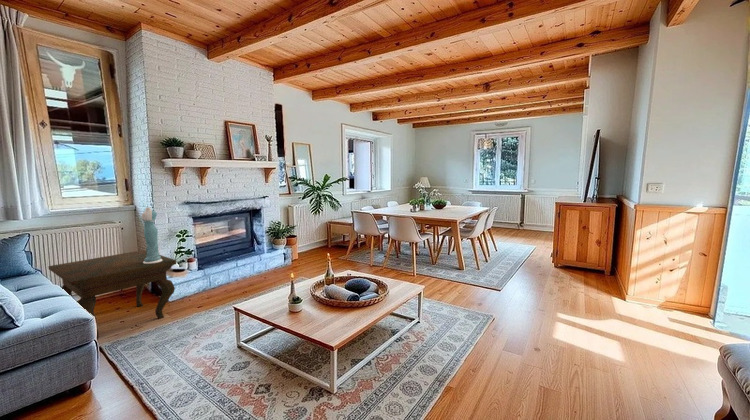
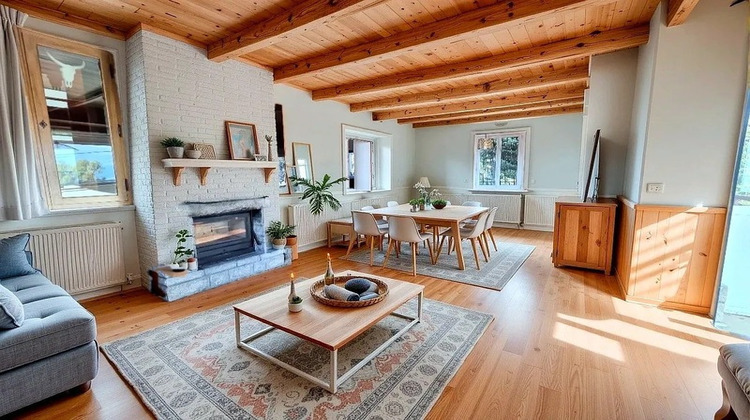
- side table [47,249,177,340]
- dress [140,206,162,264]
